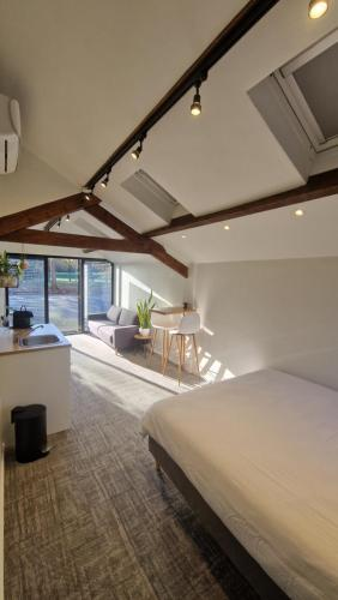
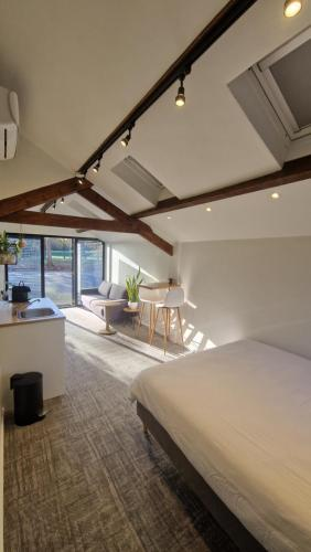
+ side table [93,300,122,336]
